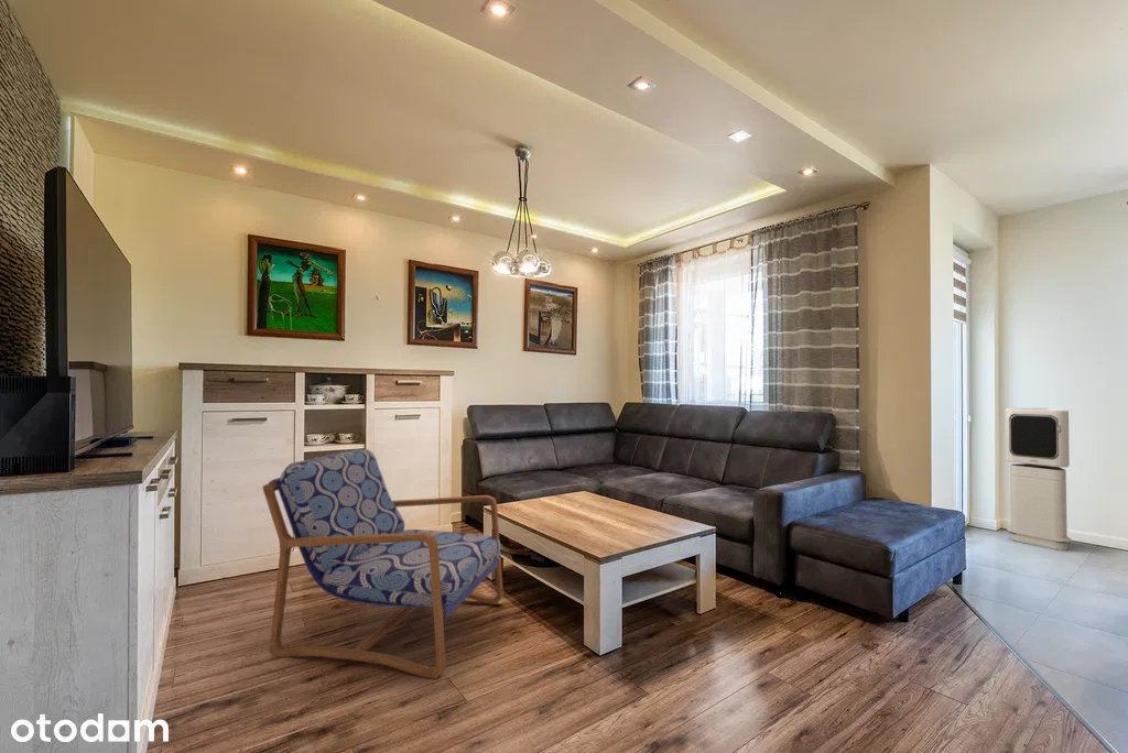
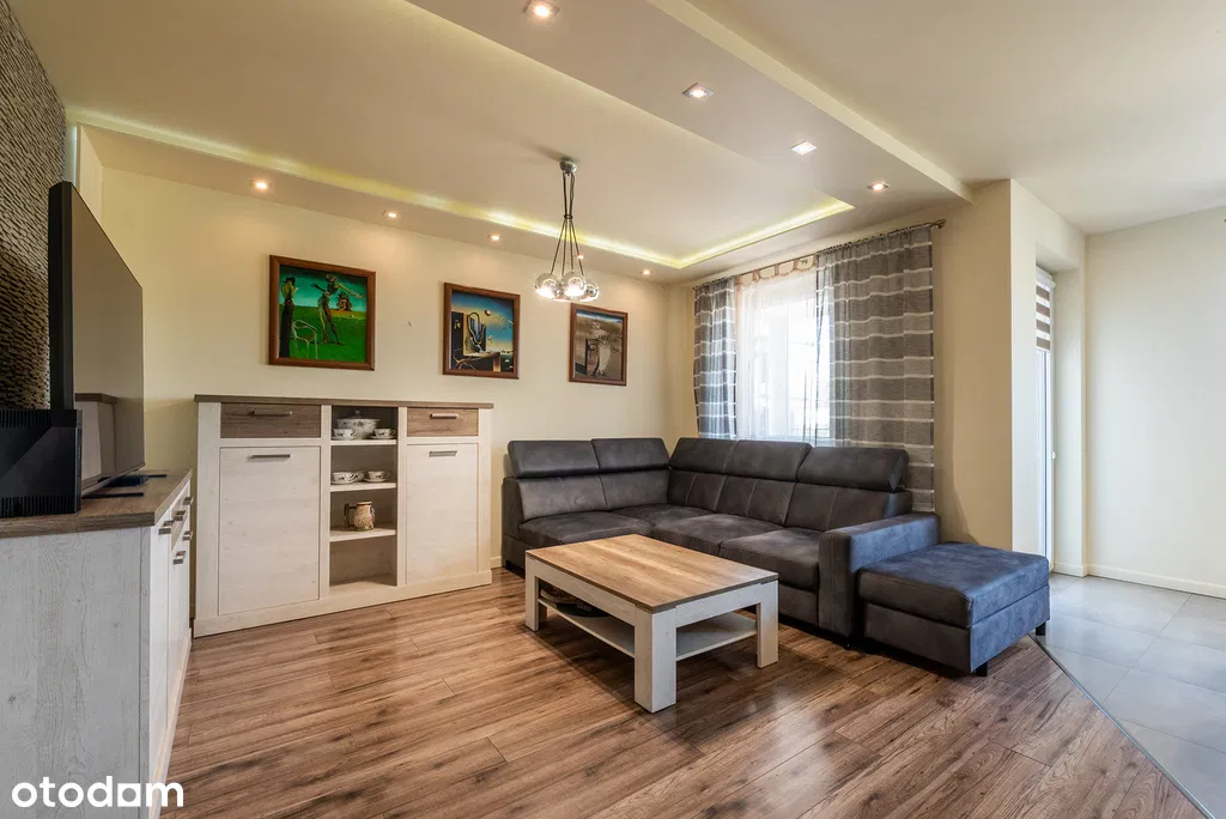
- air purifier [1005,407,1072,552]
- armchair [261,448,505,680]
